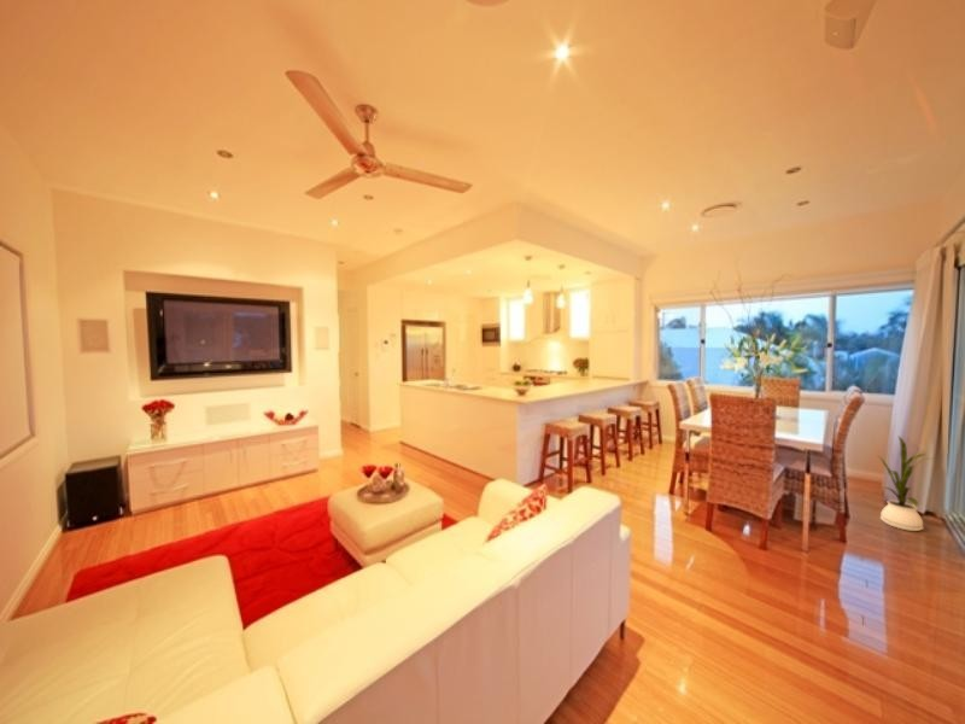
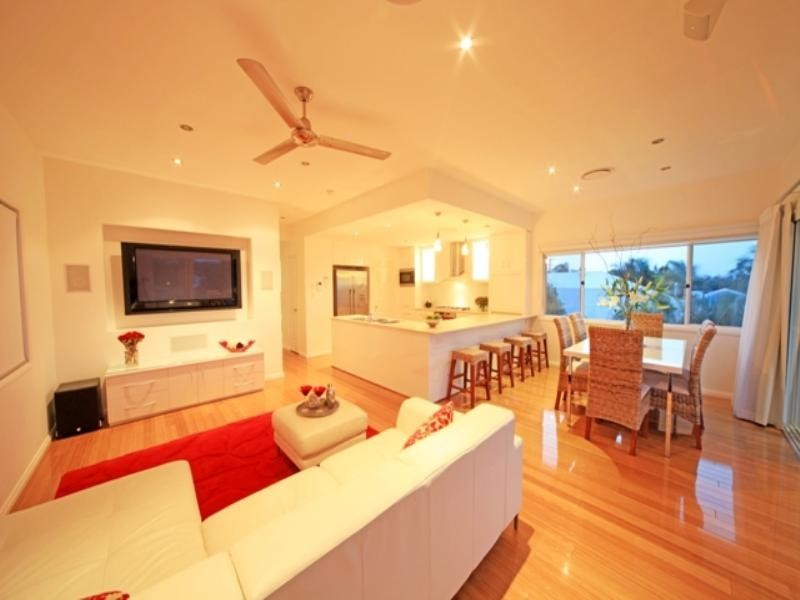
- house plant [876,434,934,532]
